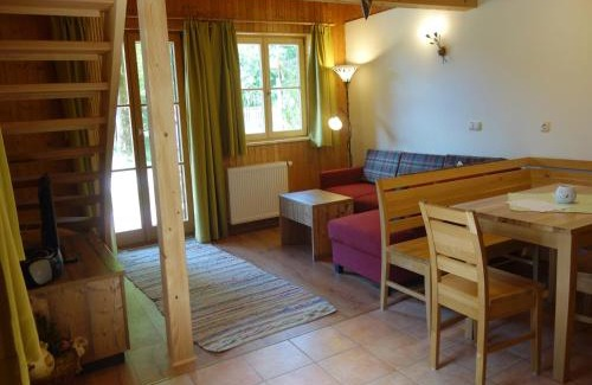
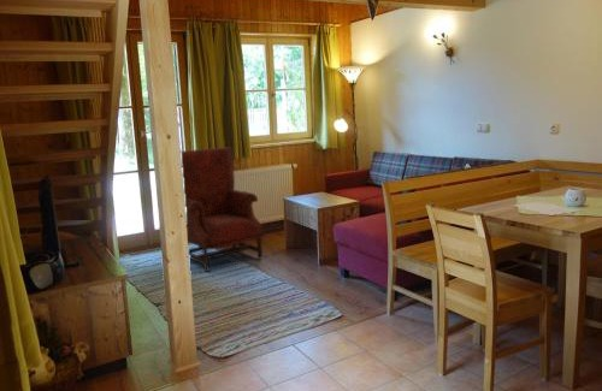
+ armchair [181,146,265,273]
